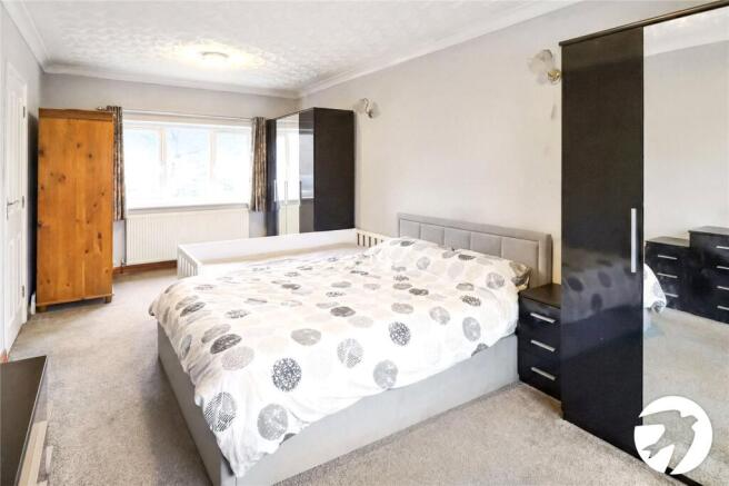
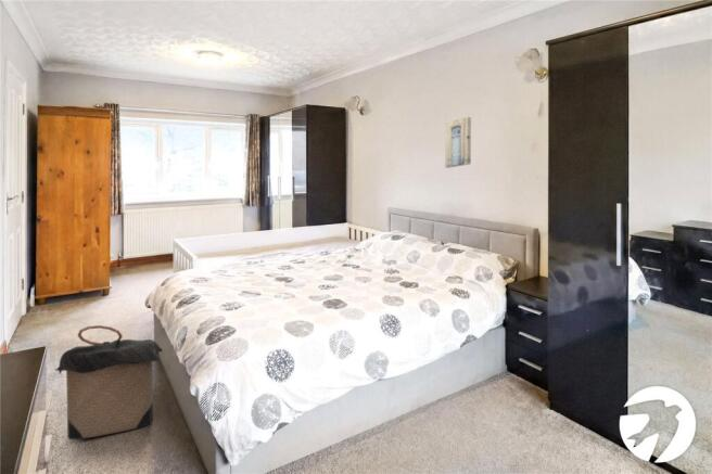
+ laundry hamper [54,324,164,440]
+ wall art [444,116,472,169]
